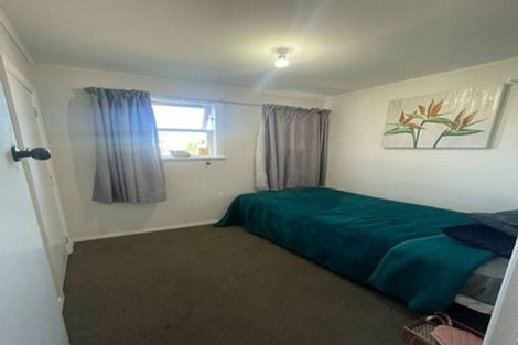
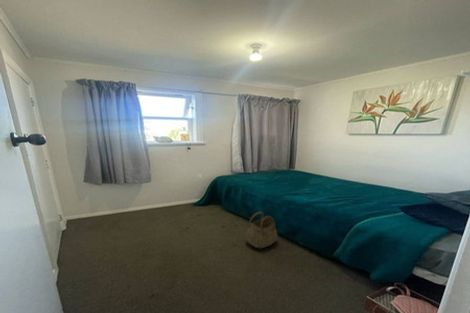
+ basket [245,211,278,249]
